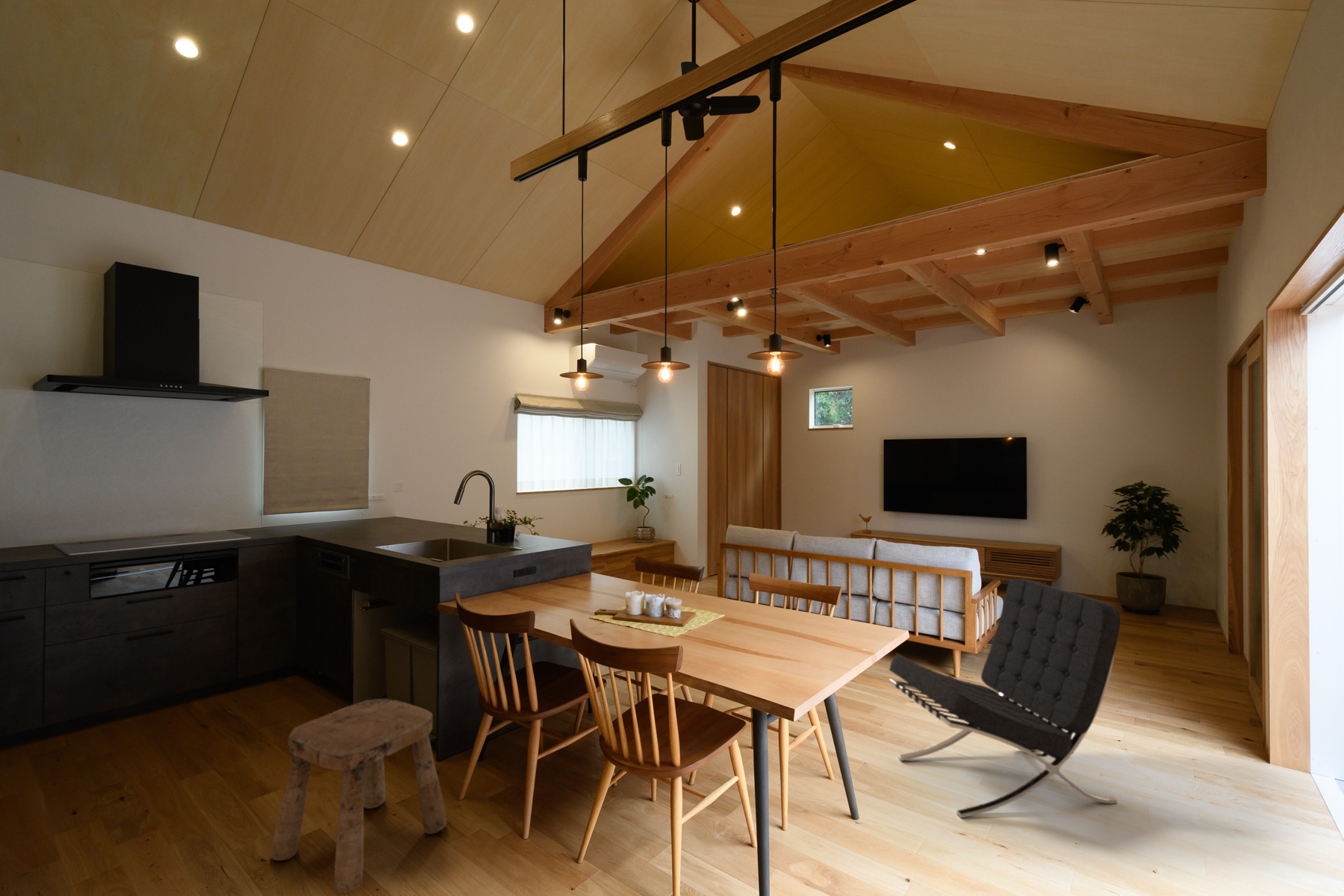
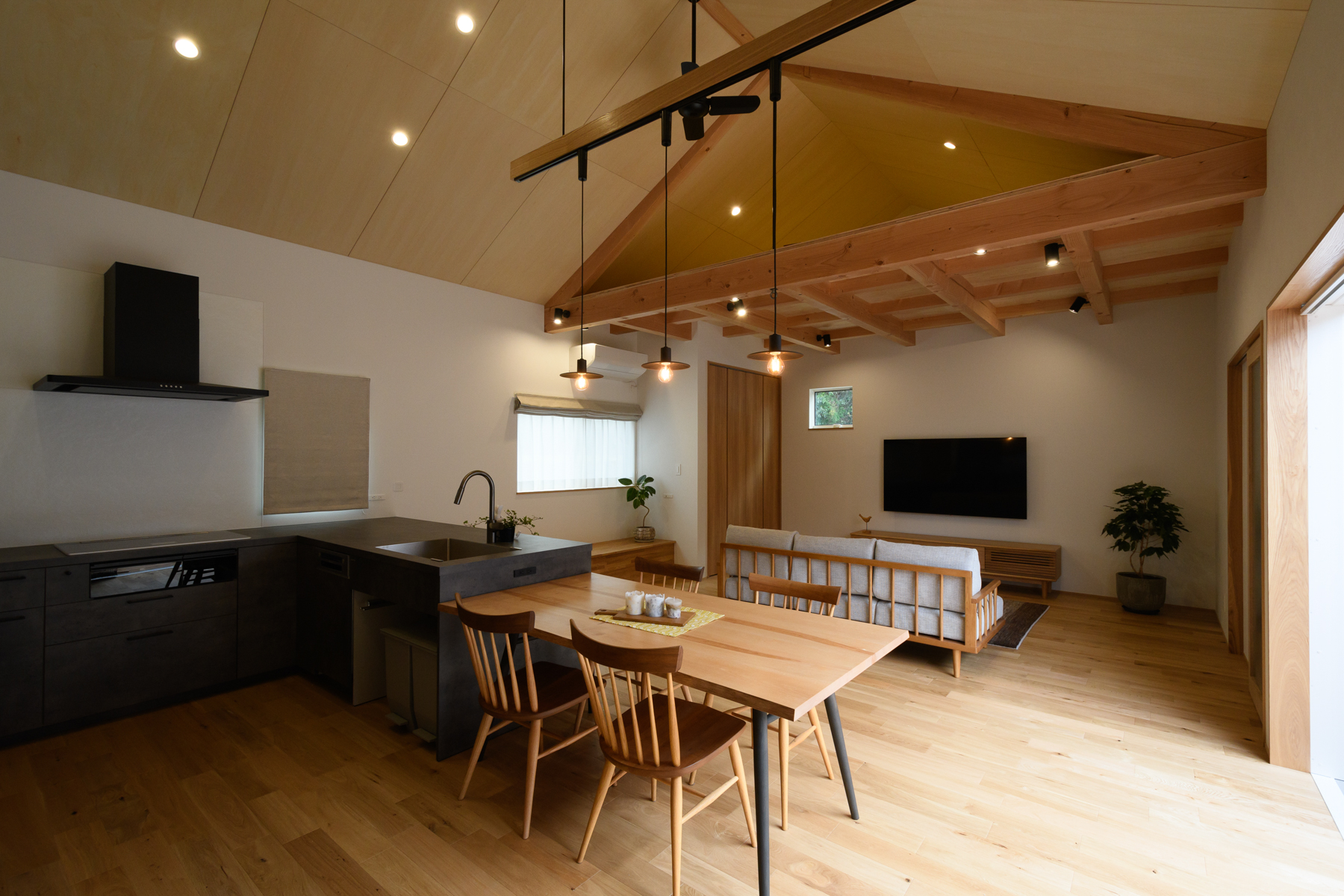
- stool [270,698,448,895]
- lounge chair [888,578,1121,819]
